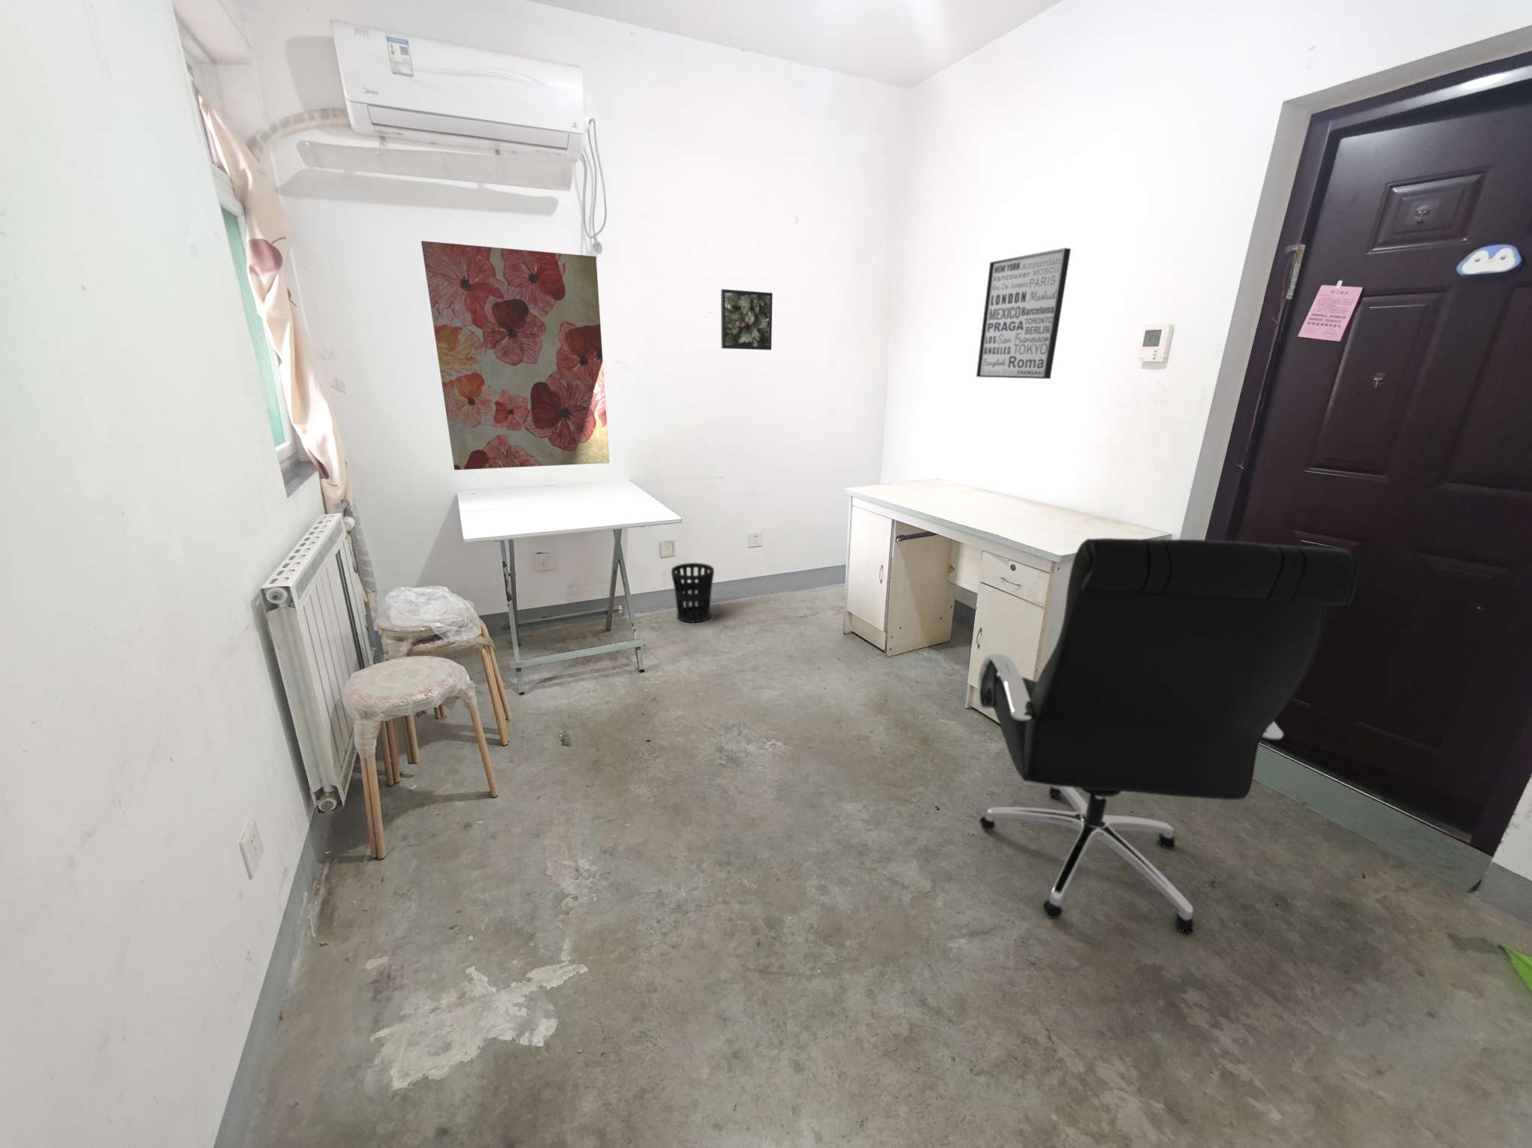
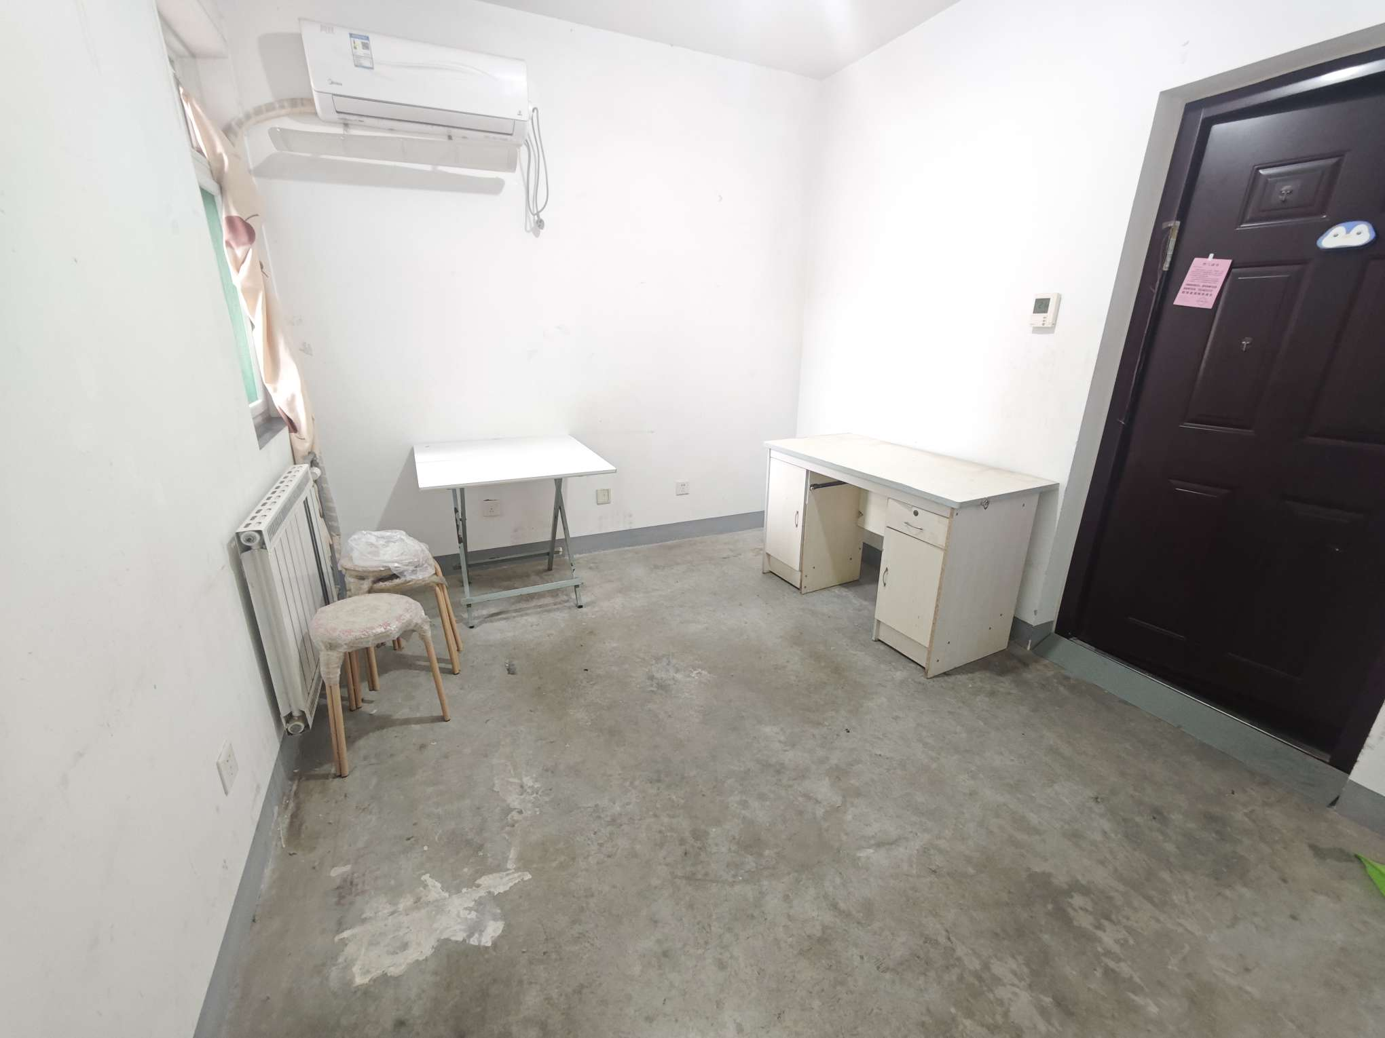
- wastebasket [671,562,715,623]
- wall art [421,240,610,470]
- office chair [976,538,1359,935]
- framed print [720,288,773,351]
- wall art [976,247,1071,380]
